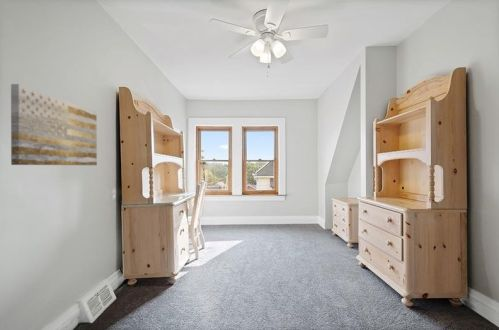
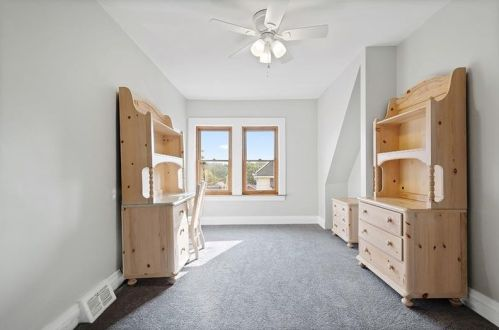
- wall art [10,83,98,166]
